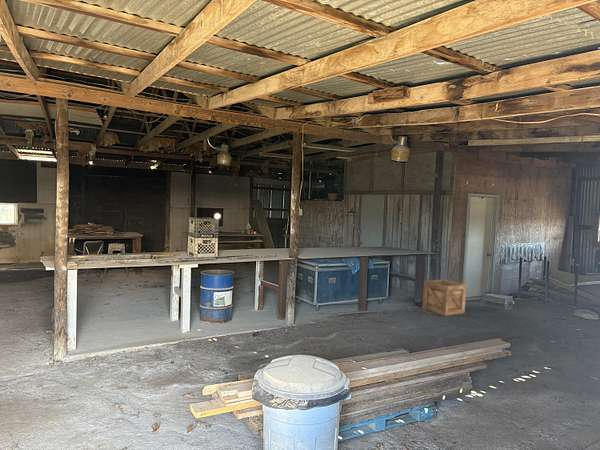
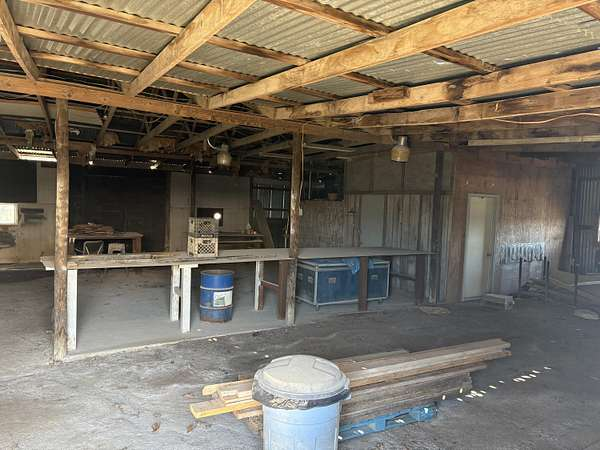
- wooden crate [421,278,467,317]
